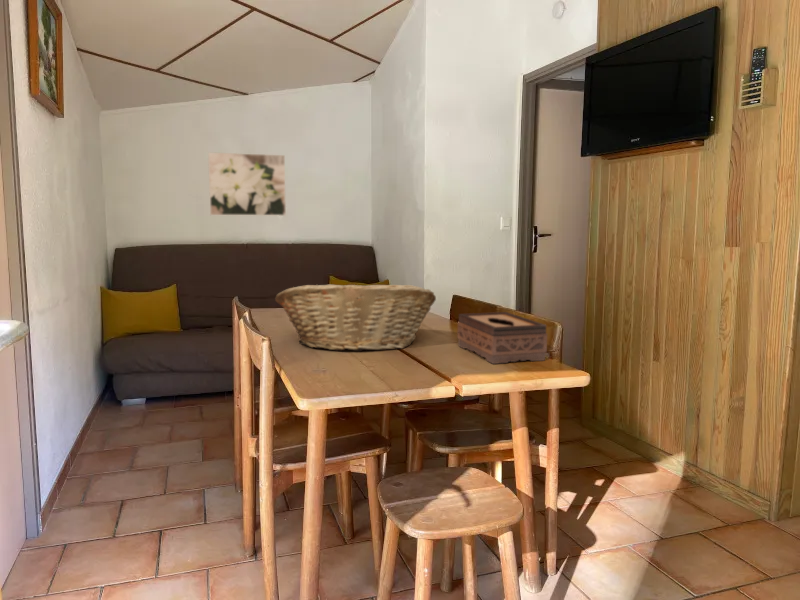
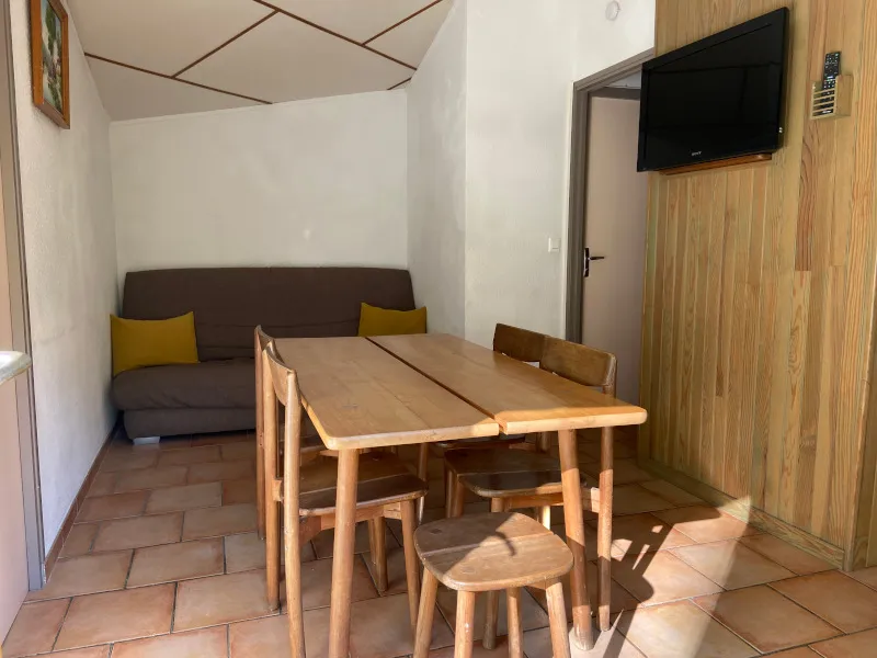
- tissue box [457,311,548,365]
- fruit basket [274,283,437,352]
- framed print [207,151,287,217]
